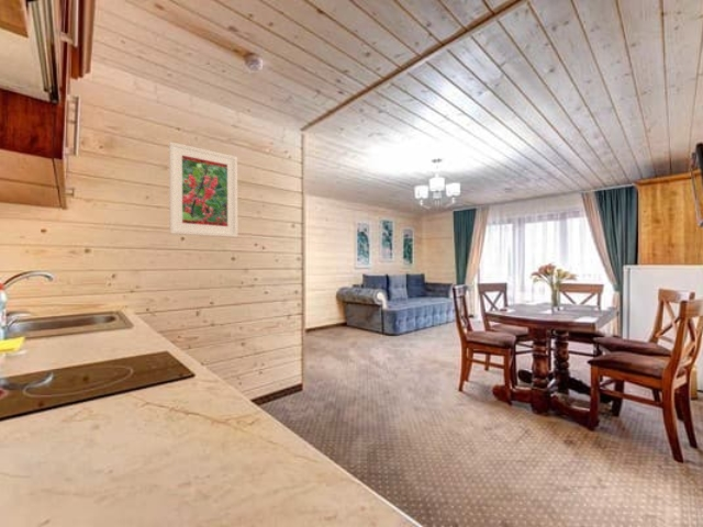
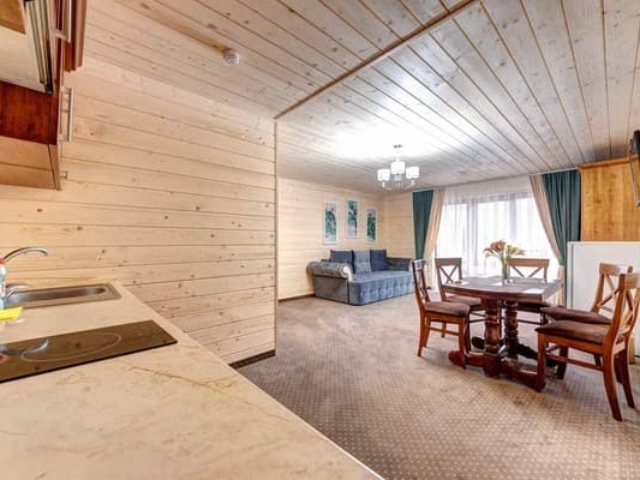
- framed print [168,141,238,238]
